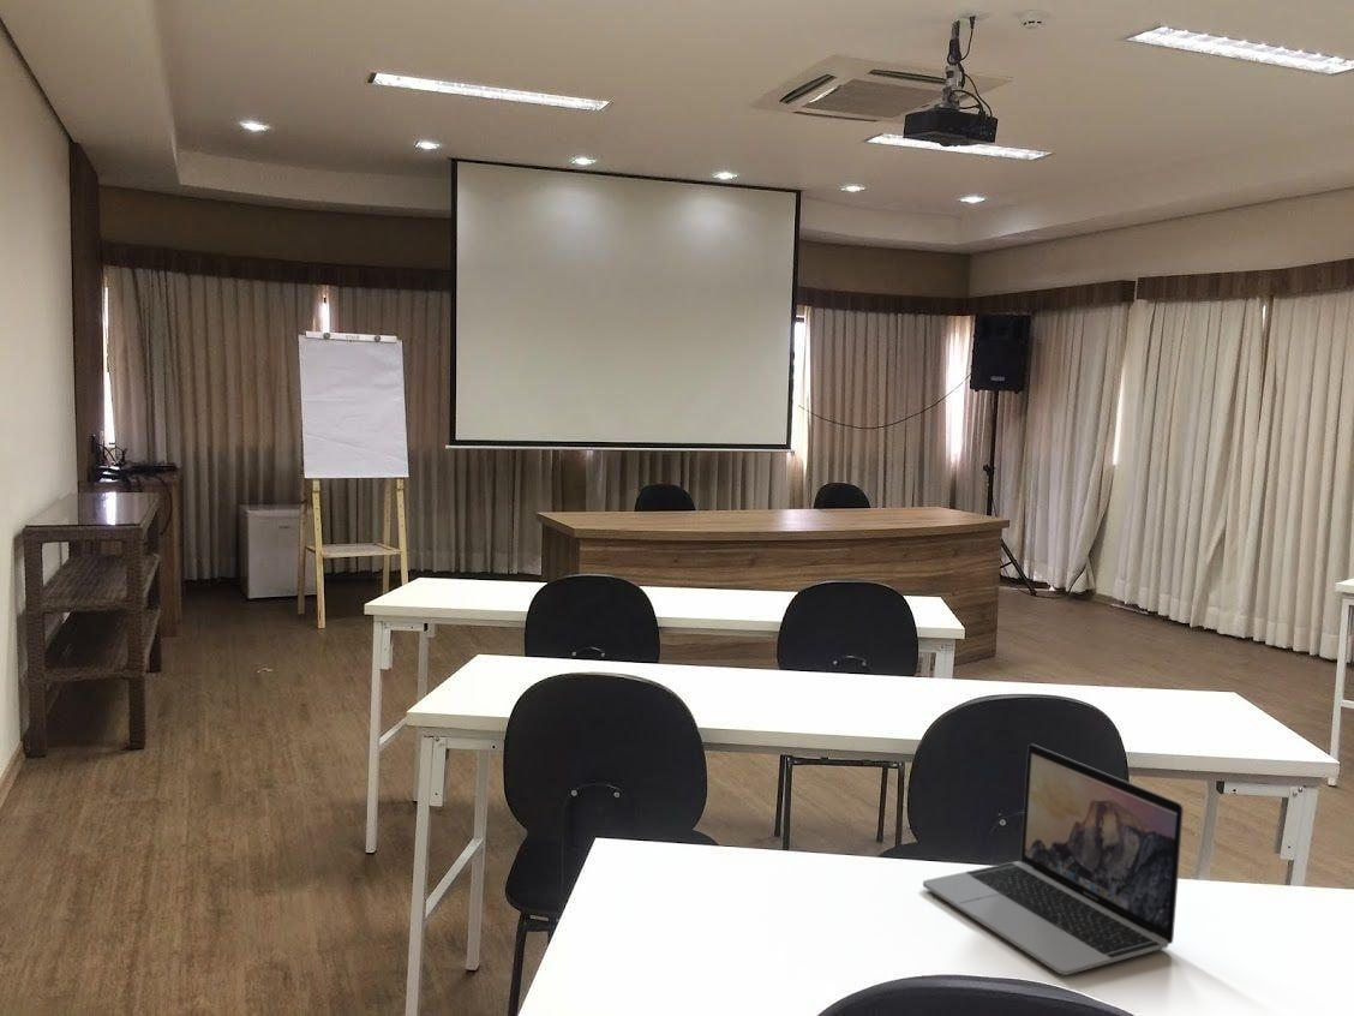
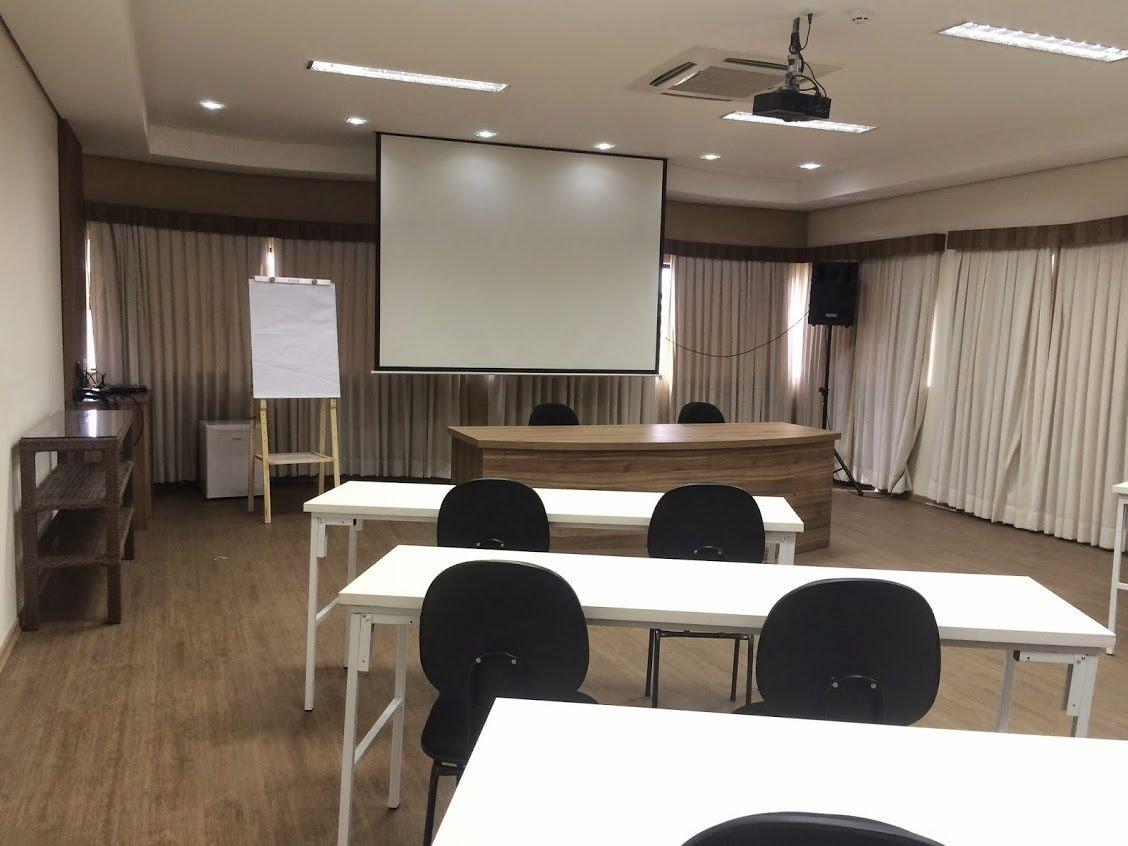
- laptop [922,742,1185,976]
